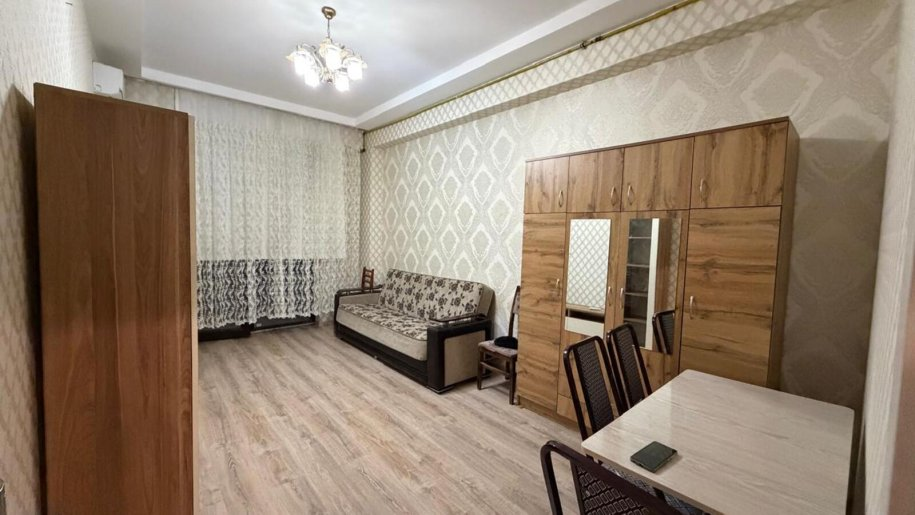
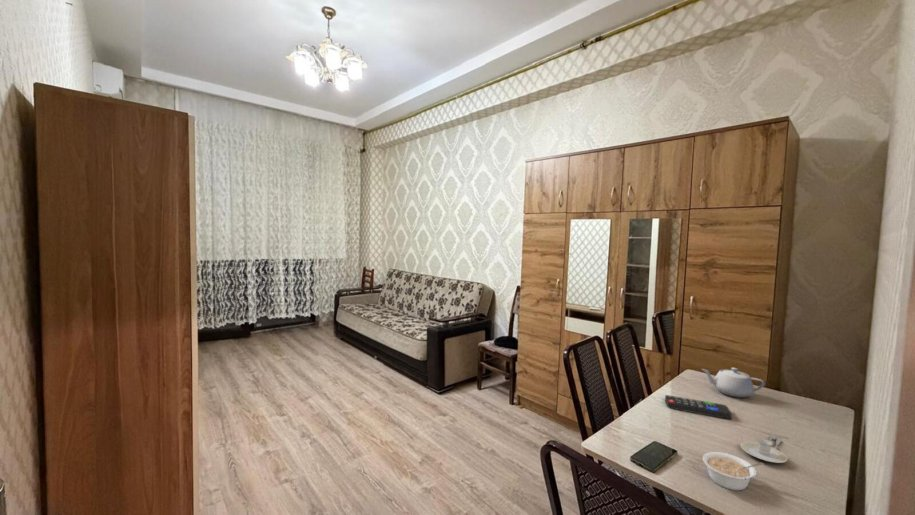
+ teapot [701,367,766,399]
+ legume [701,451,765,491]
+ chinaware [739,434,788,464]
+ remote control [664,394,733,420]
